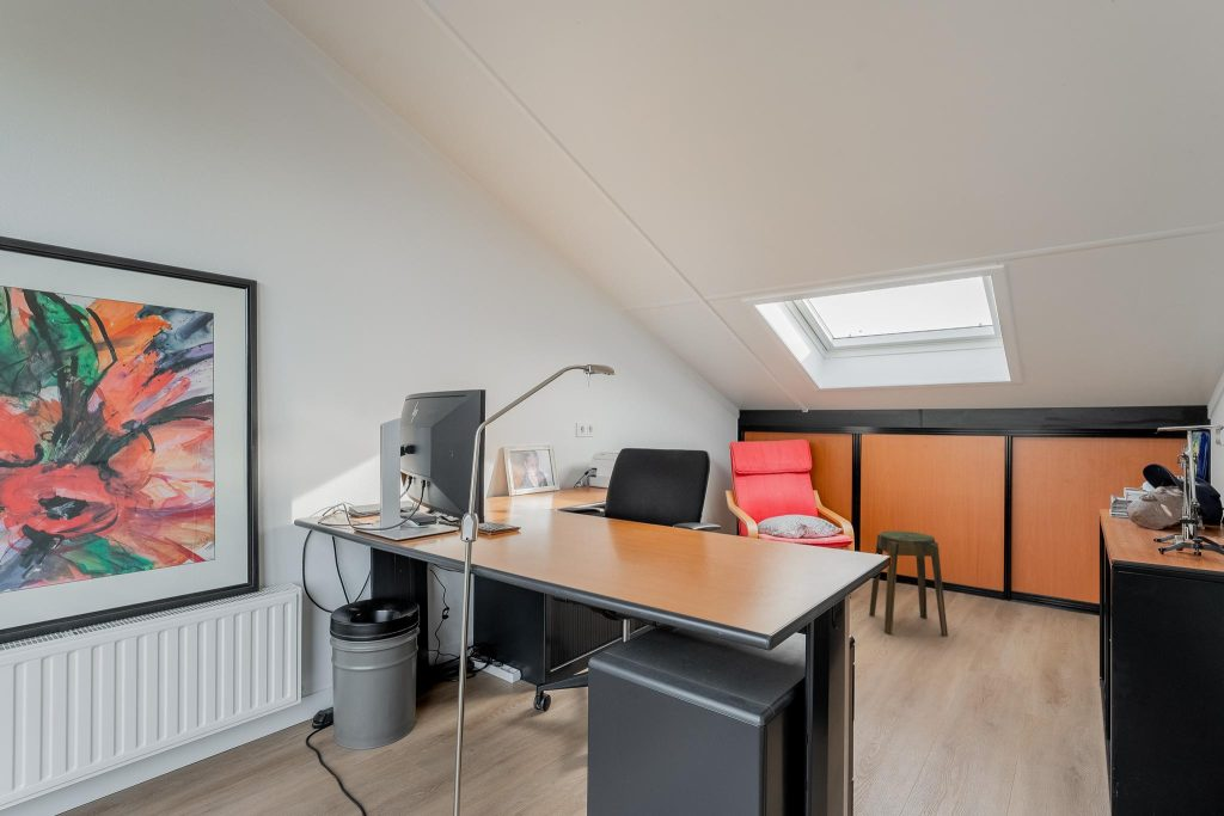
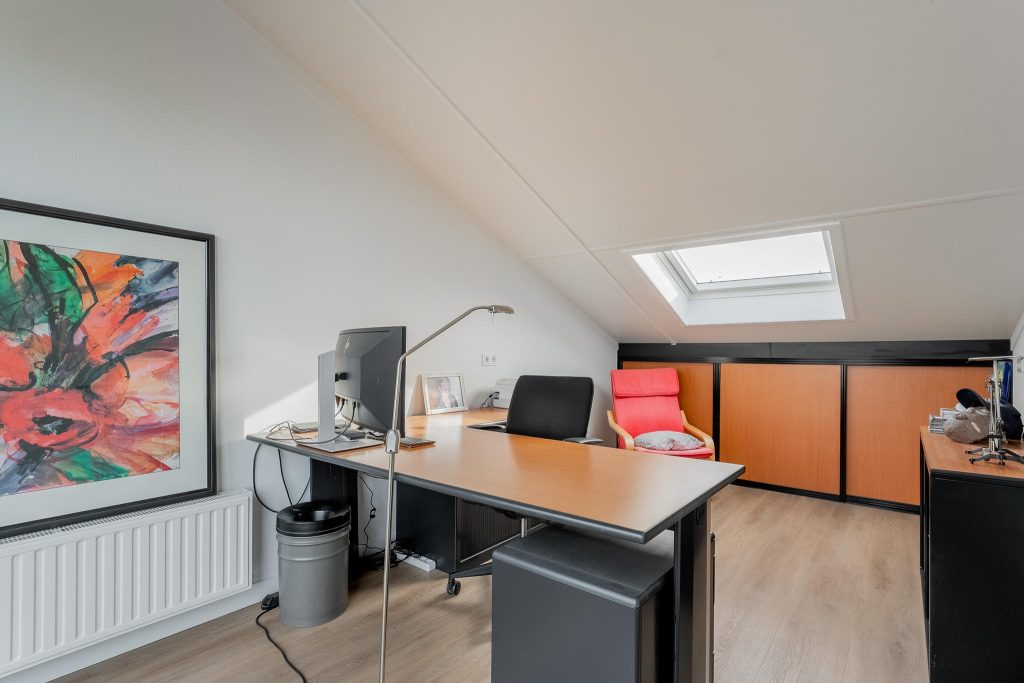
- stool [868,530,949,638]
